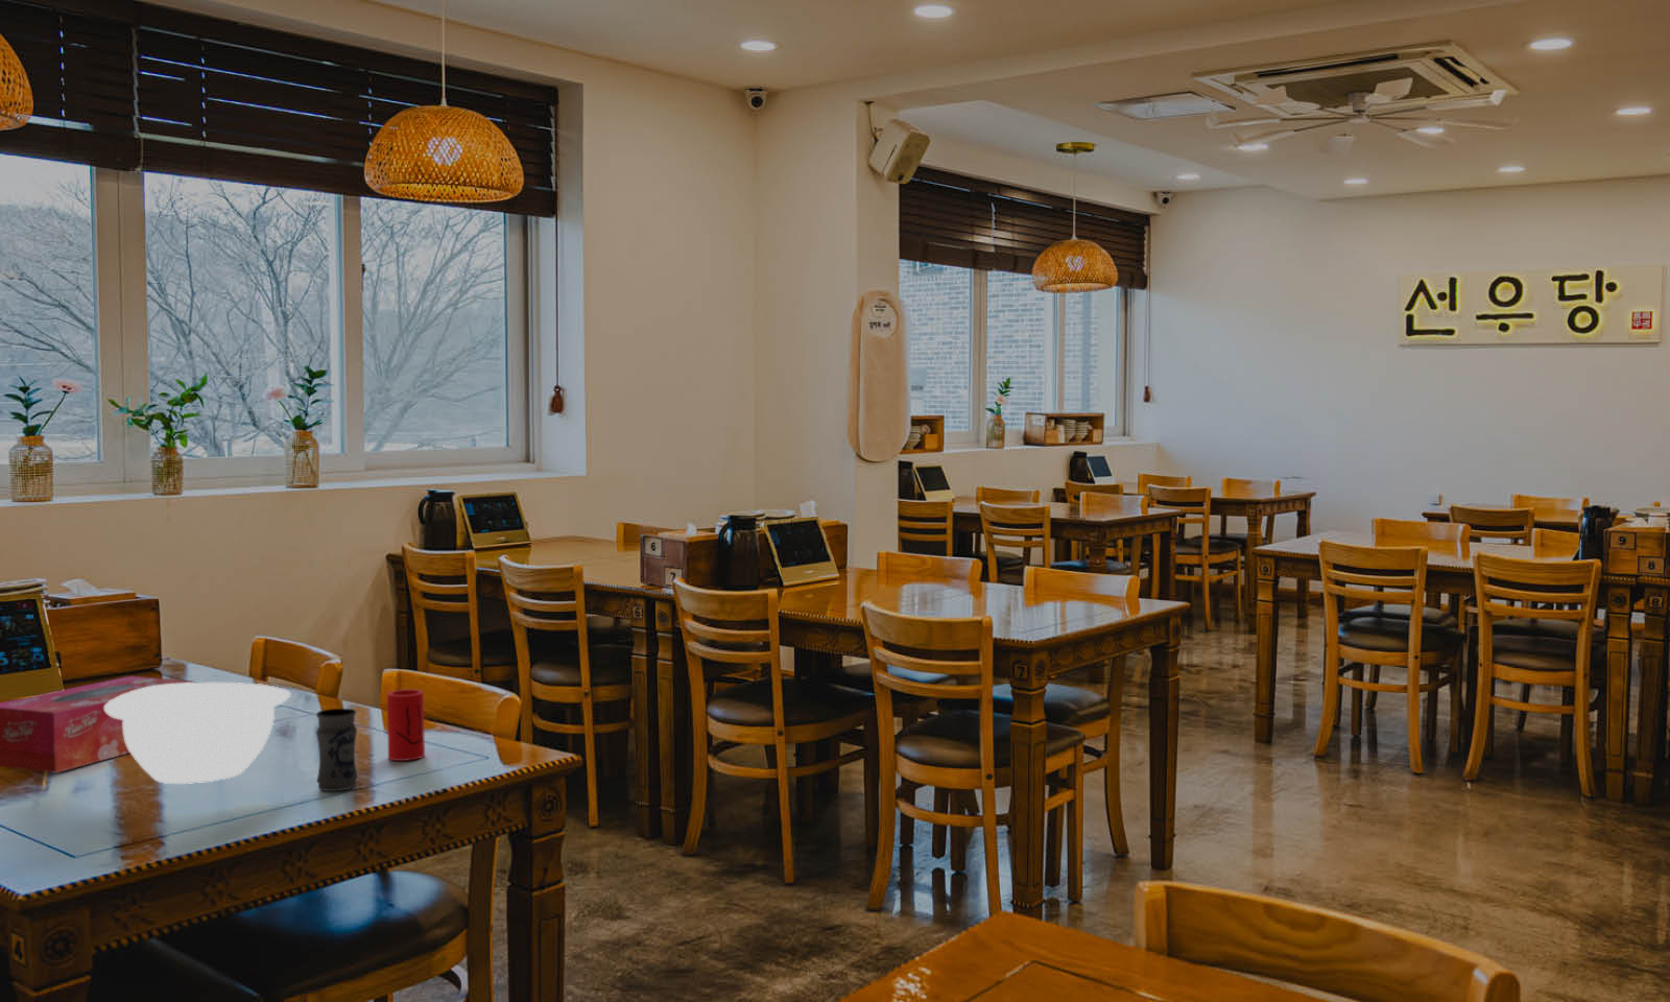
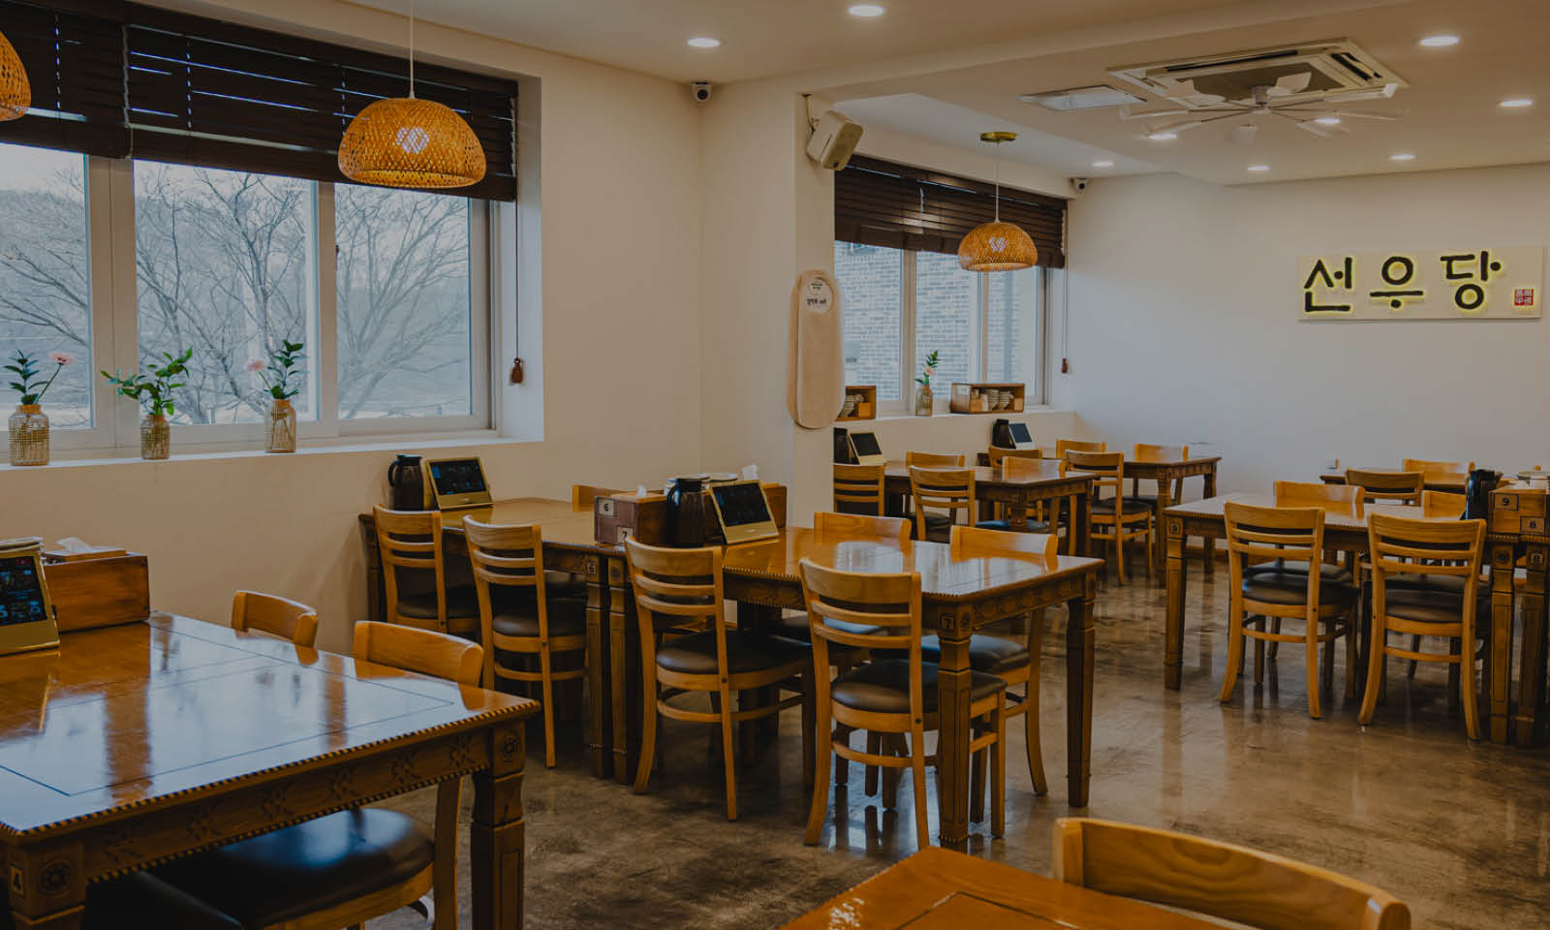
- jar [315,707,358,792]
- tissue box [0,675,196,774]
- mixing bowl [105,681,291,785]
- cup [386,688,426,762]
